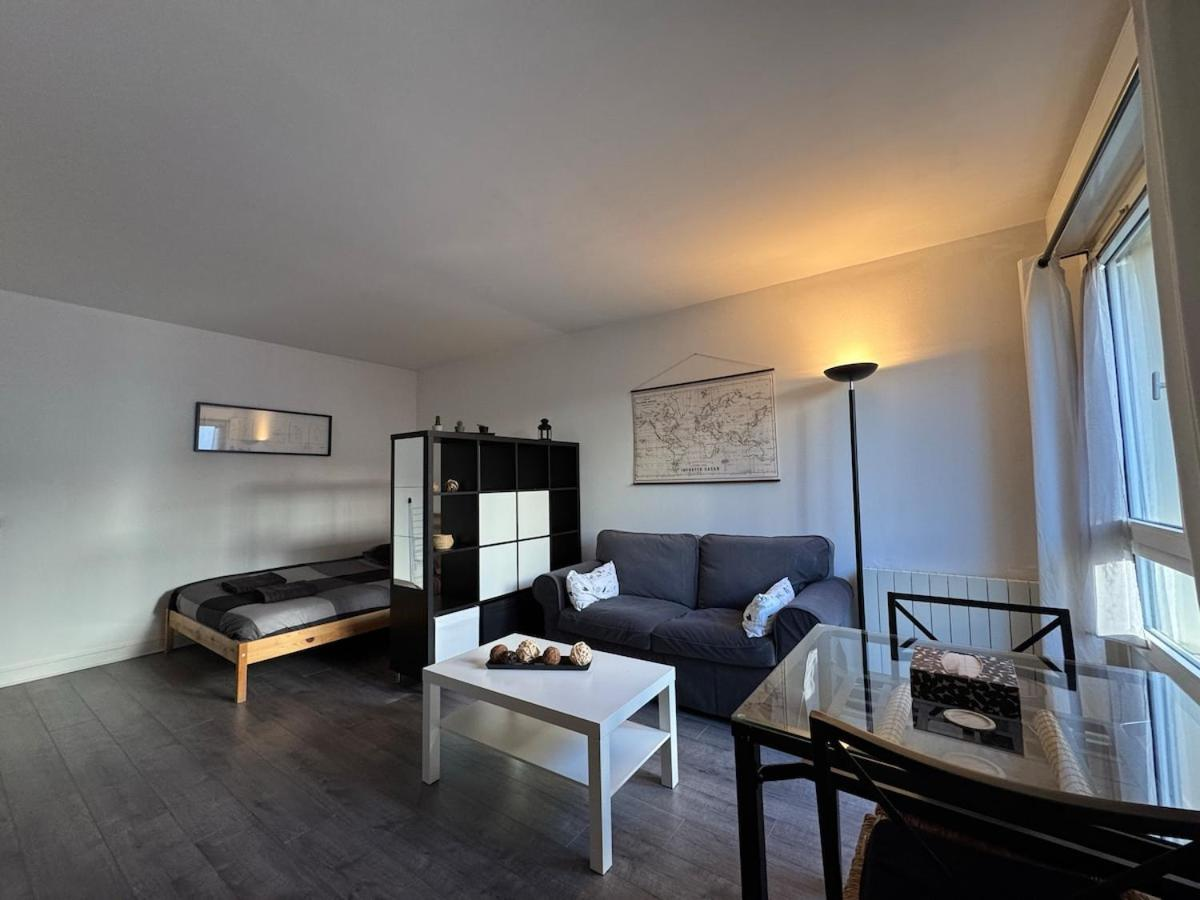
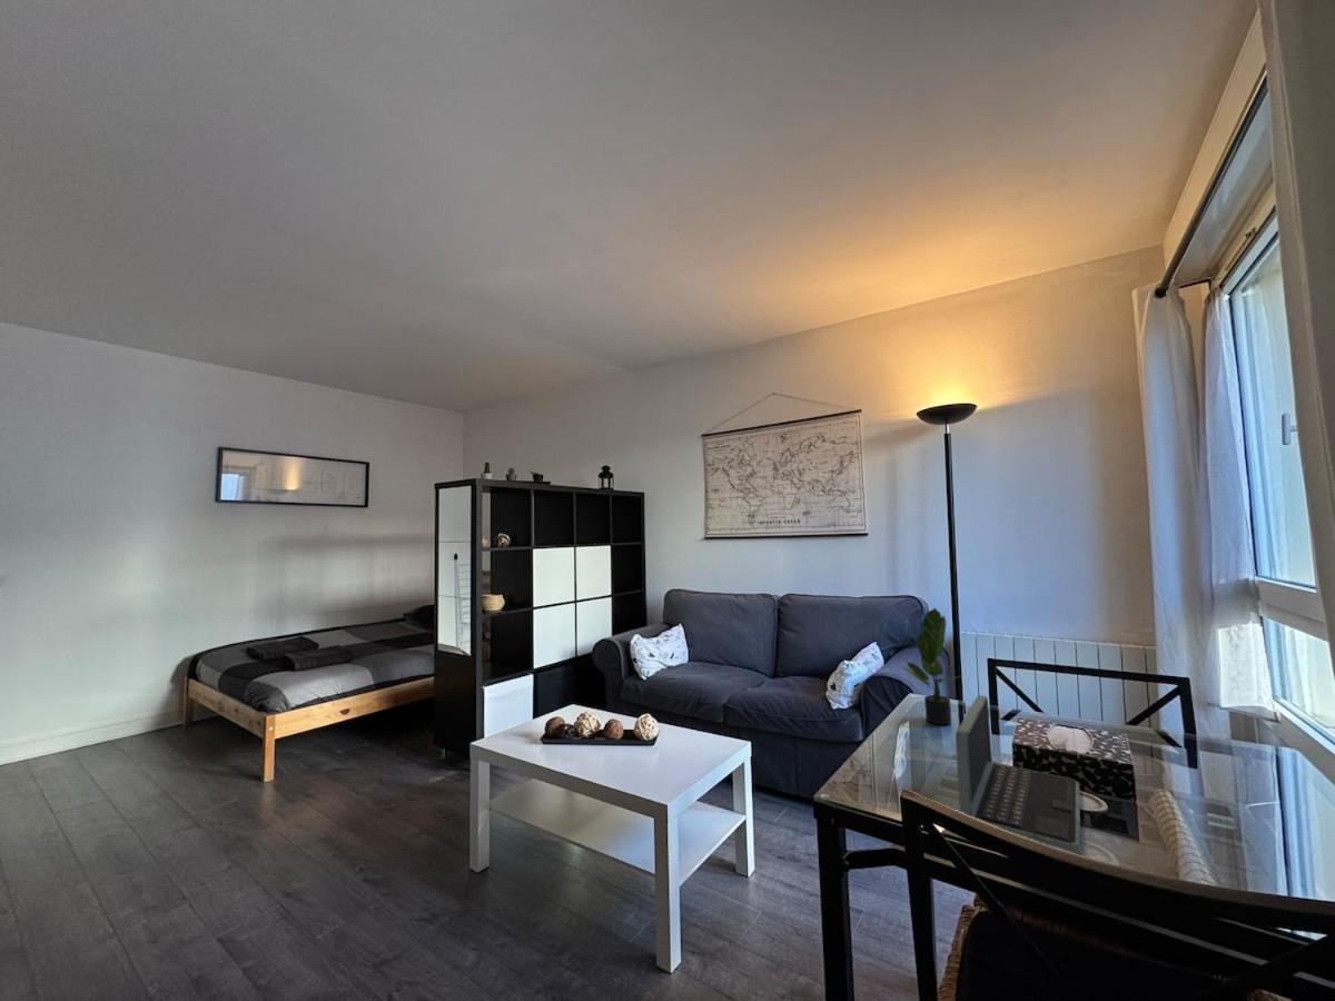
+ laptop [955,694,1081,855]
+ potted plant [900,606,965,725]
